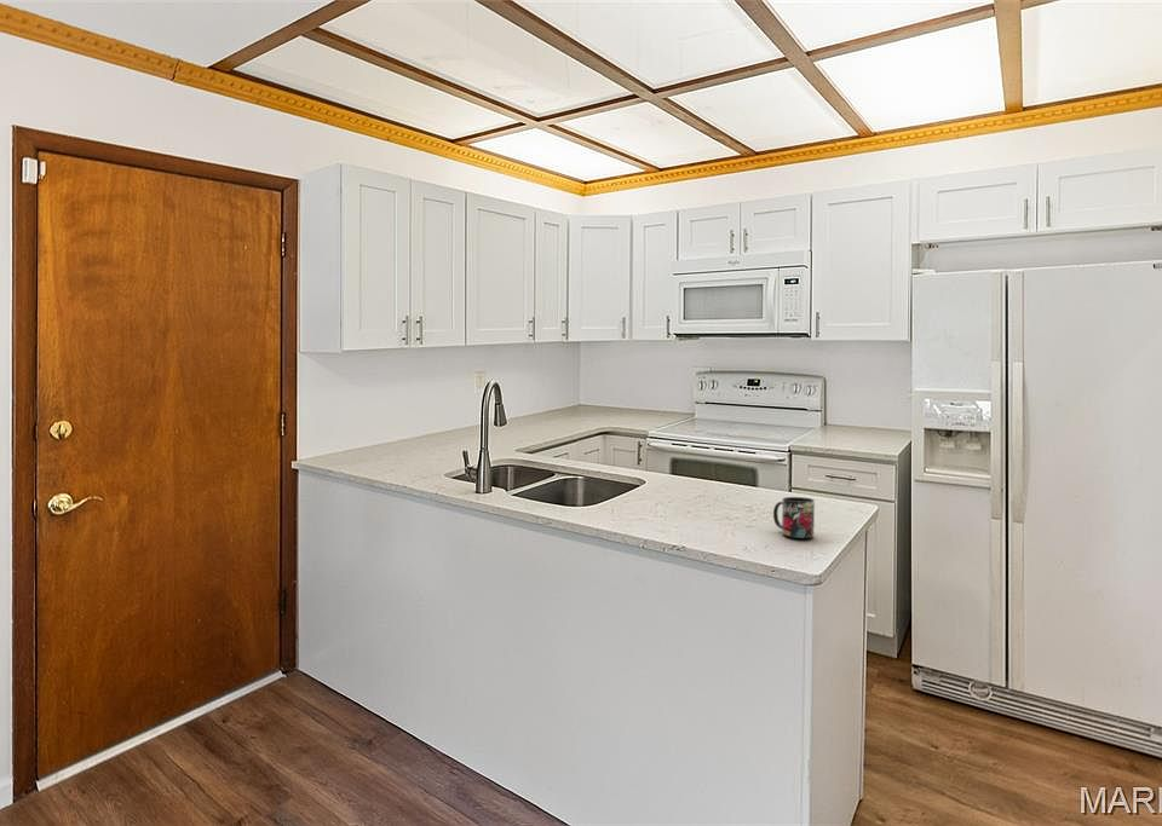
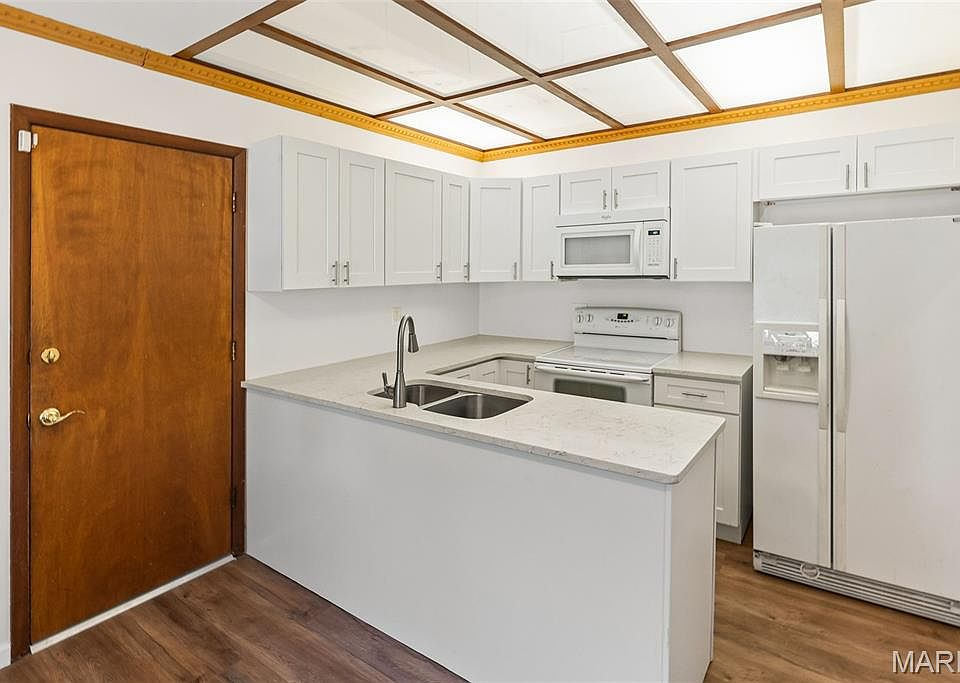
- mug [772,496,816,539]
